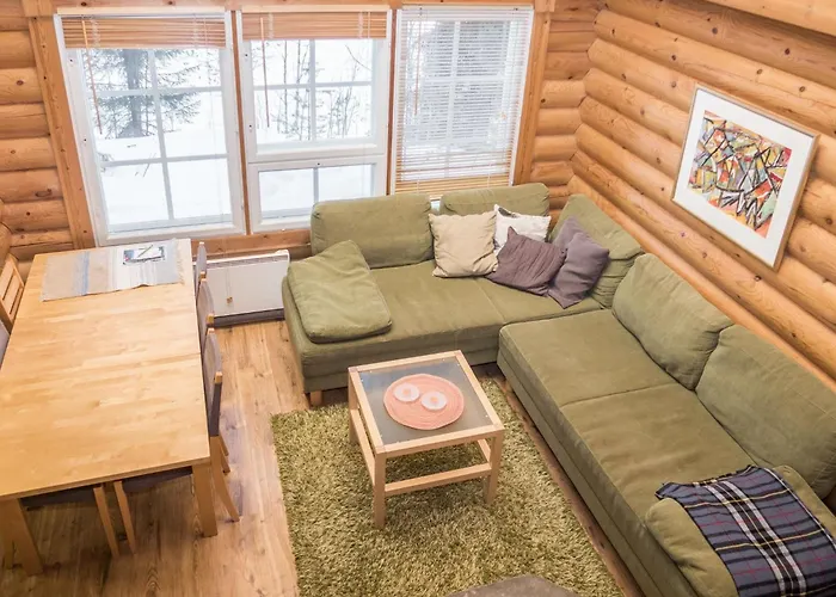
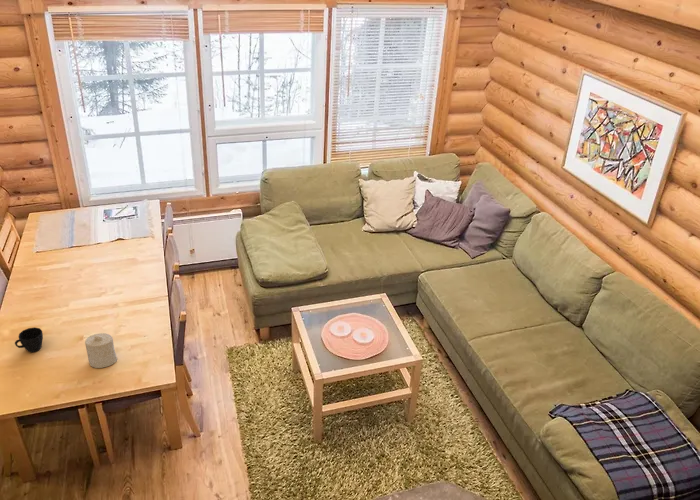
+ cup [14,326,44,353]
+ candle [84,332,118,369]
